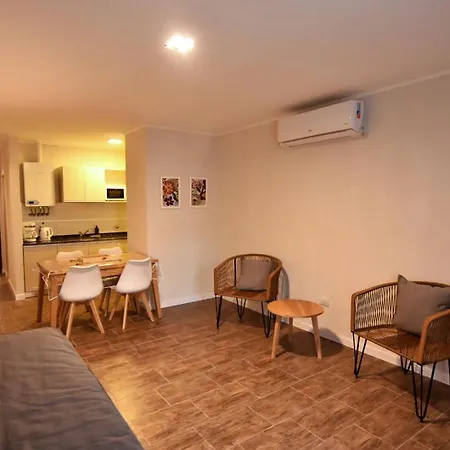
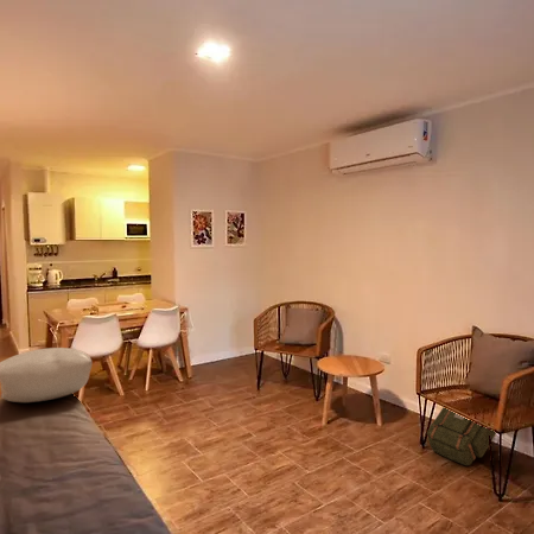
+ pillow [0,347,94,403]
+ backpack [426,406,497,466]
